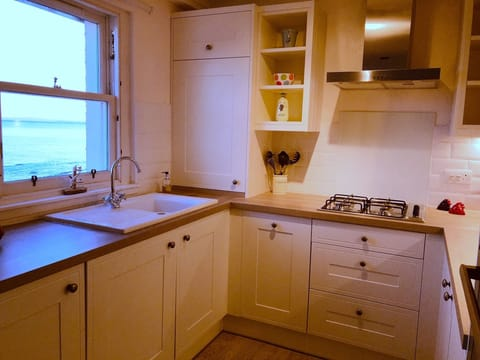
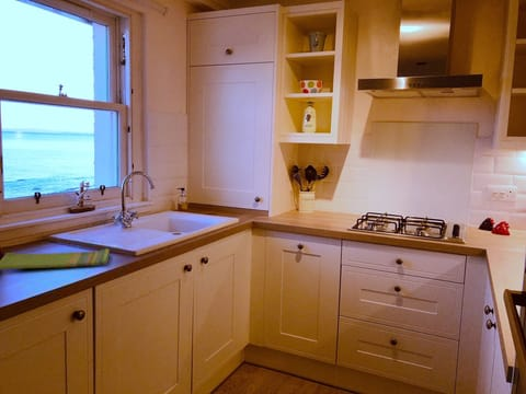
+ dish towel [0,247,110,271]
